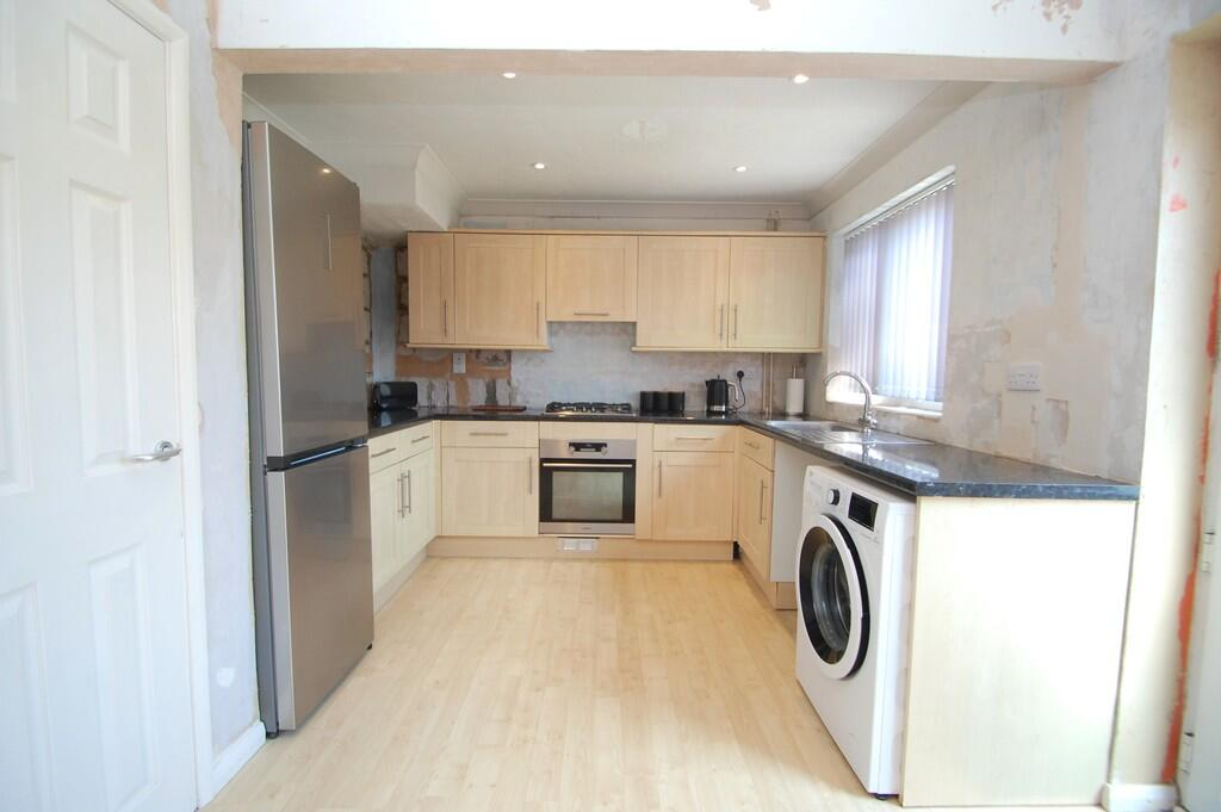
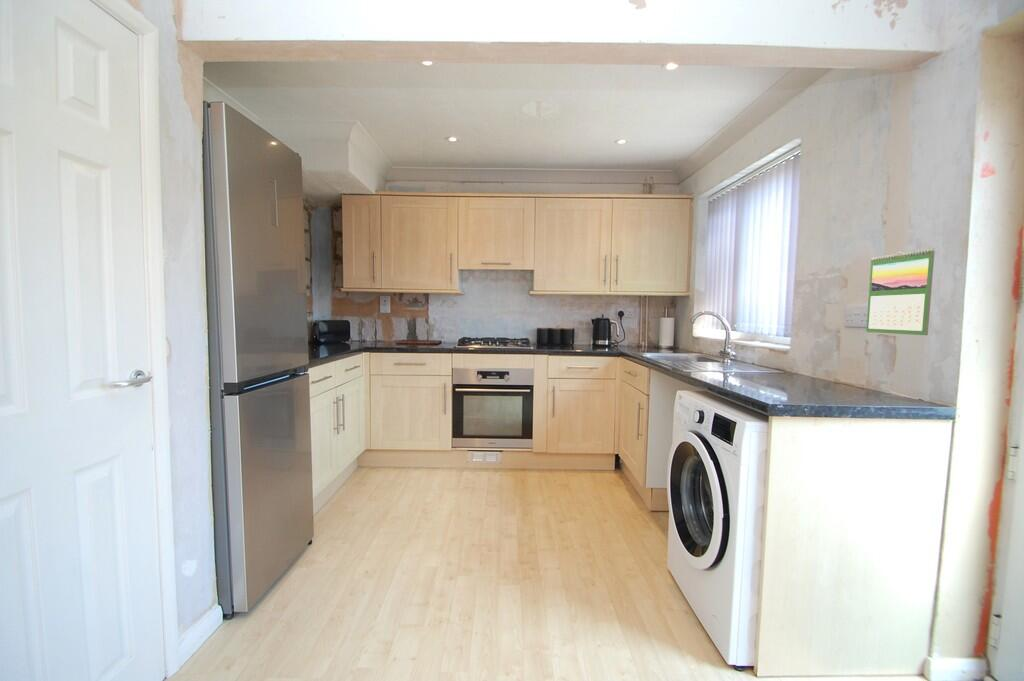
+ calendar [865,247,935,336]
